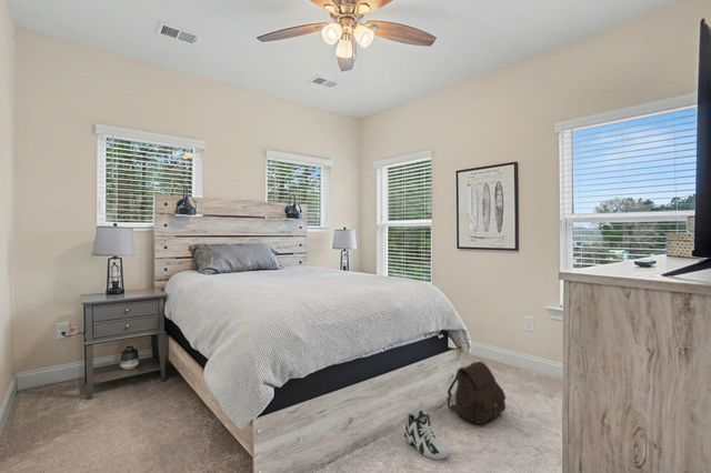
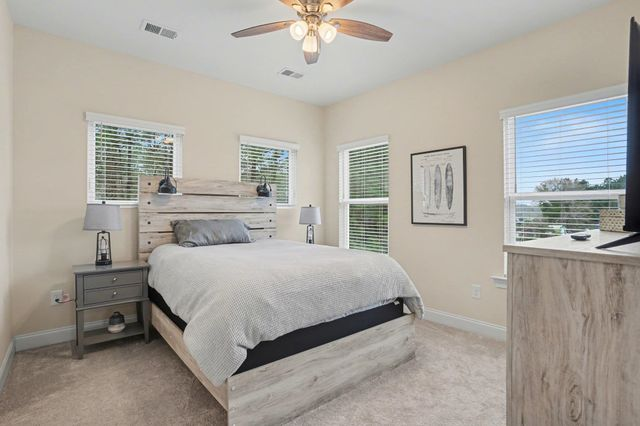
- satchel [445,360,507,425]
- sneaker [403,410,450,461]
